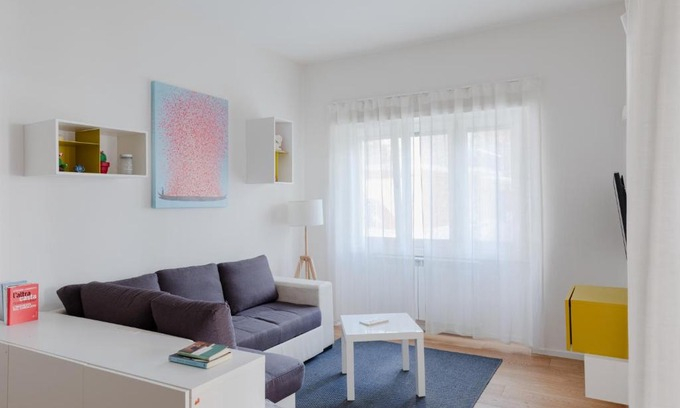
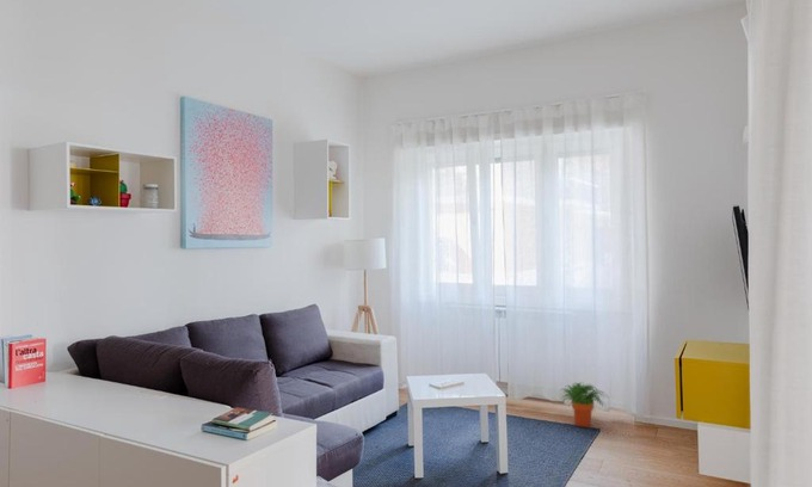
+ potted plant [559,381,610,427]
